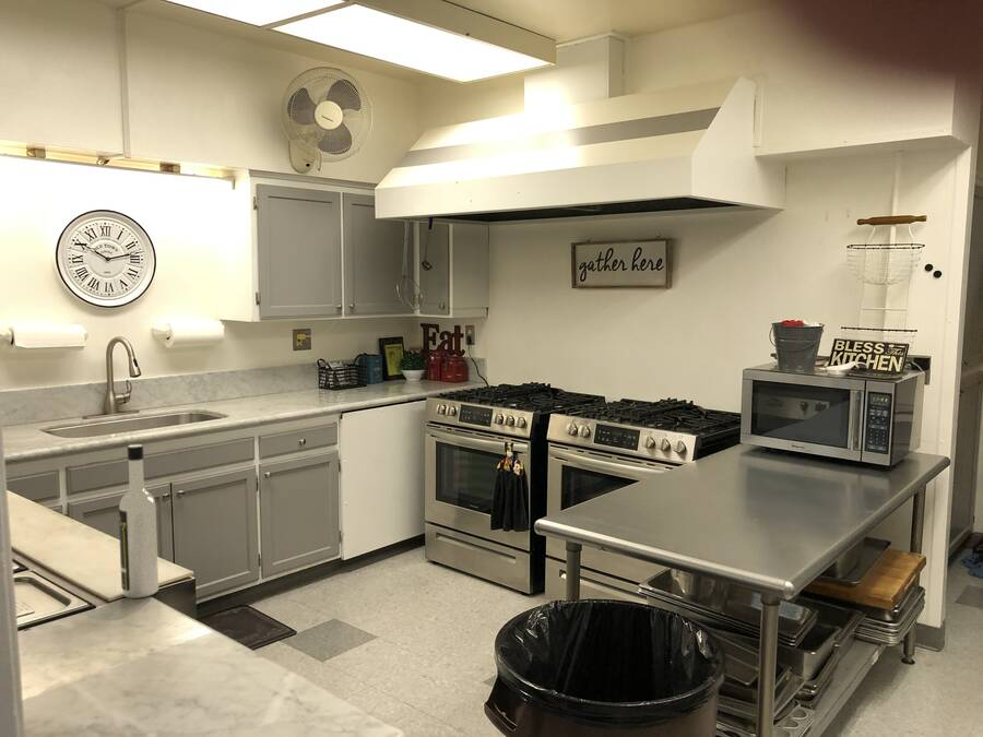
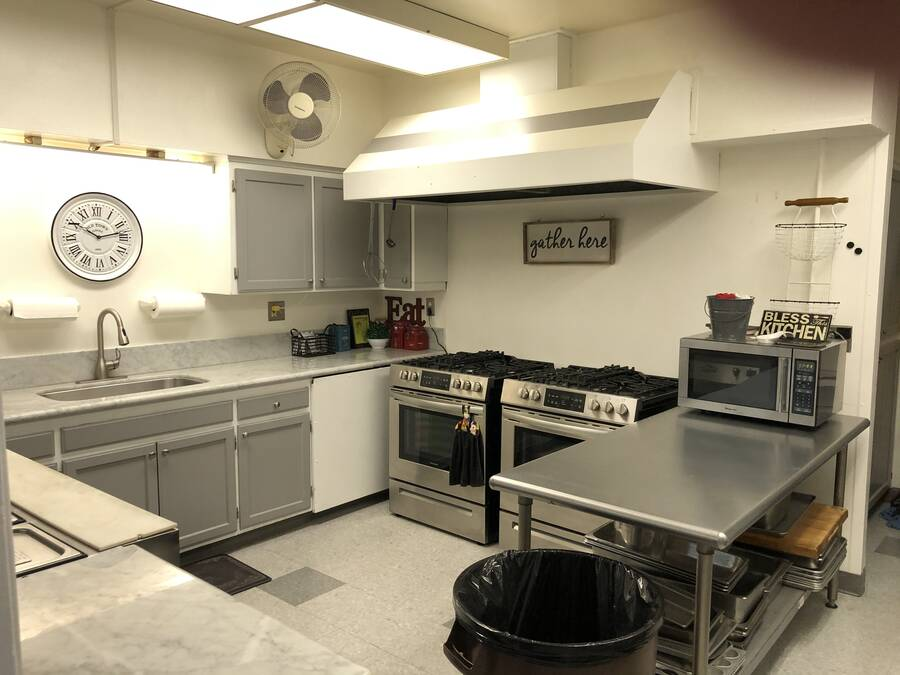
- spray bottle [118,443,159,599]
